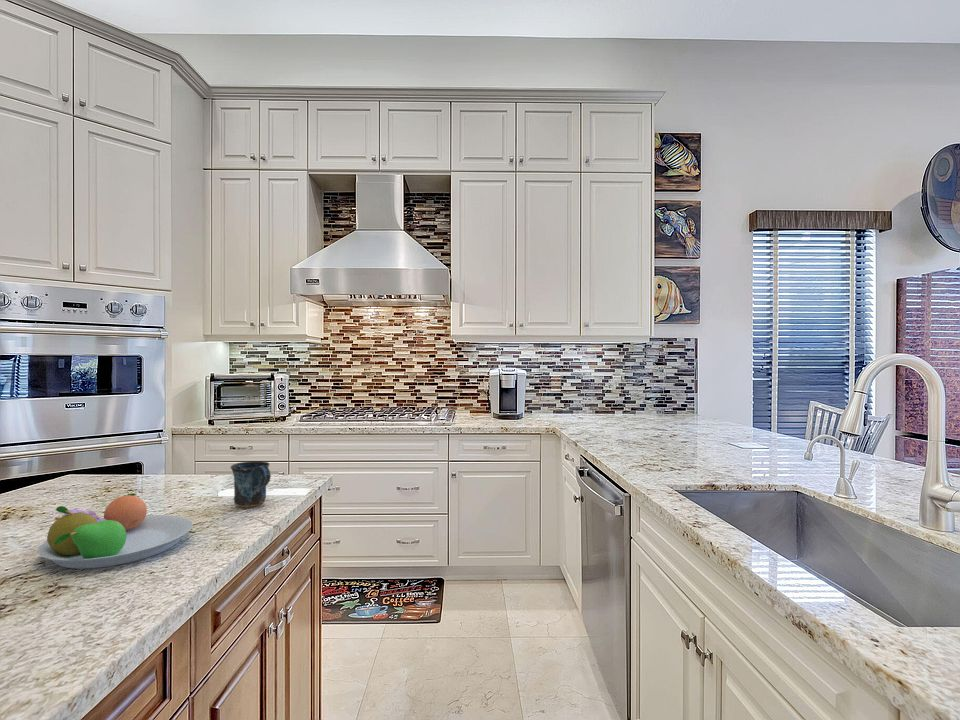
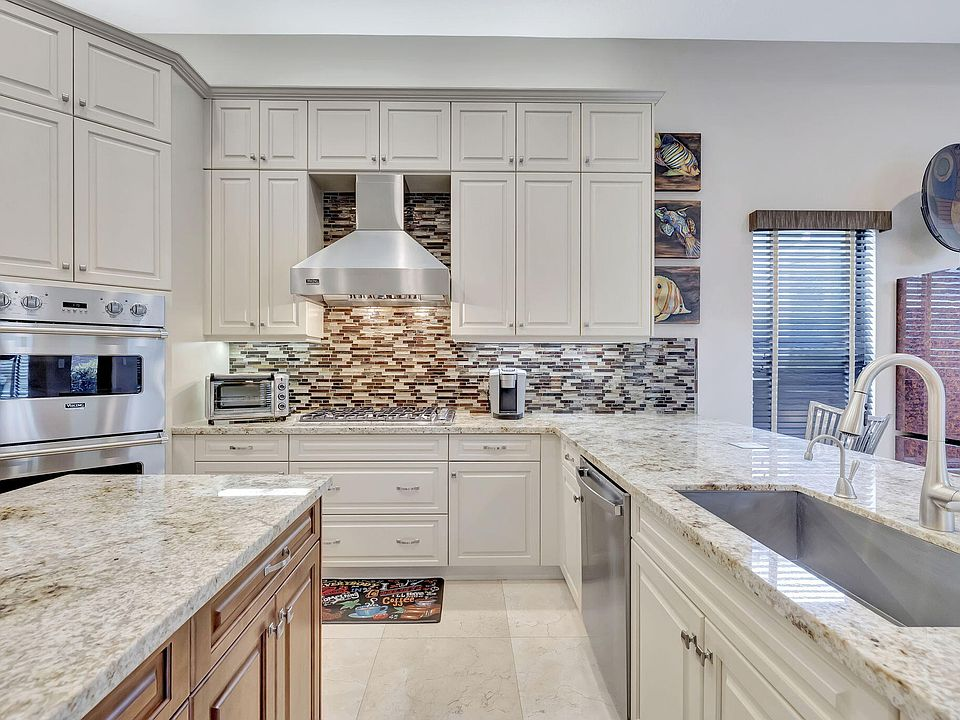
- mug [229,460,272,508]
- fruit bowl [36,492,194,570]
